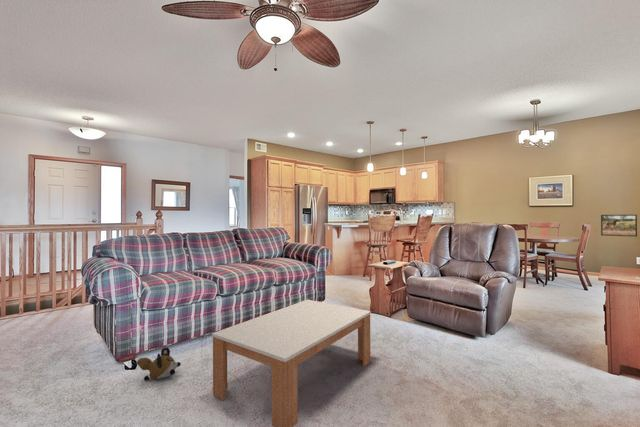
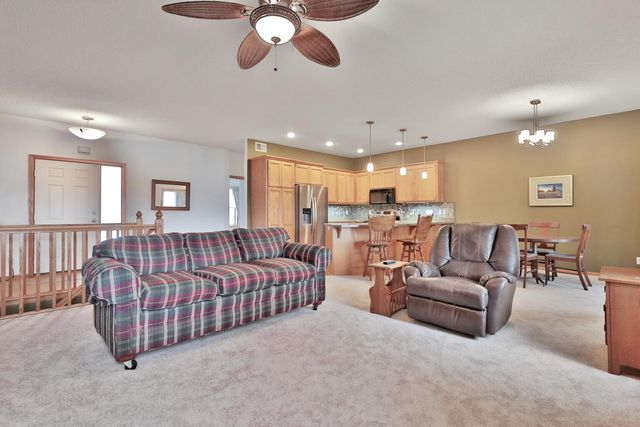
- coffee table [211,298,372,427]
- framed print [600,214,638,238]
- plush toy [135,347,182,381]
